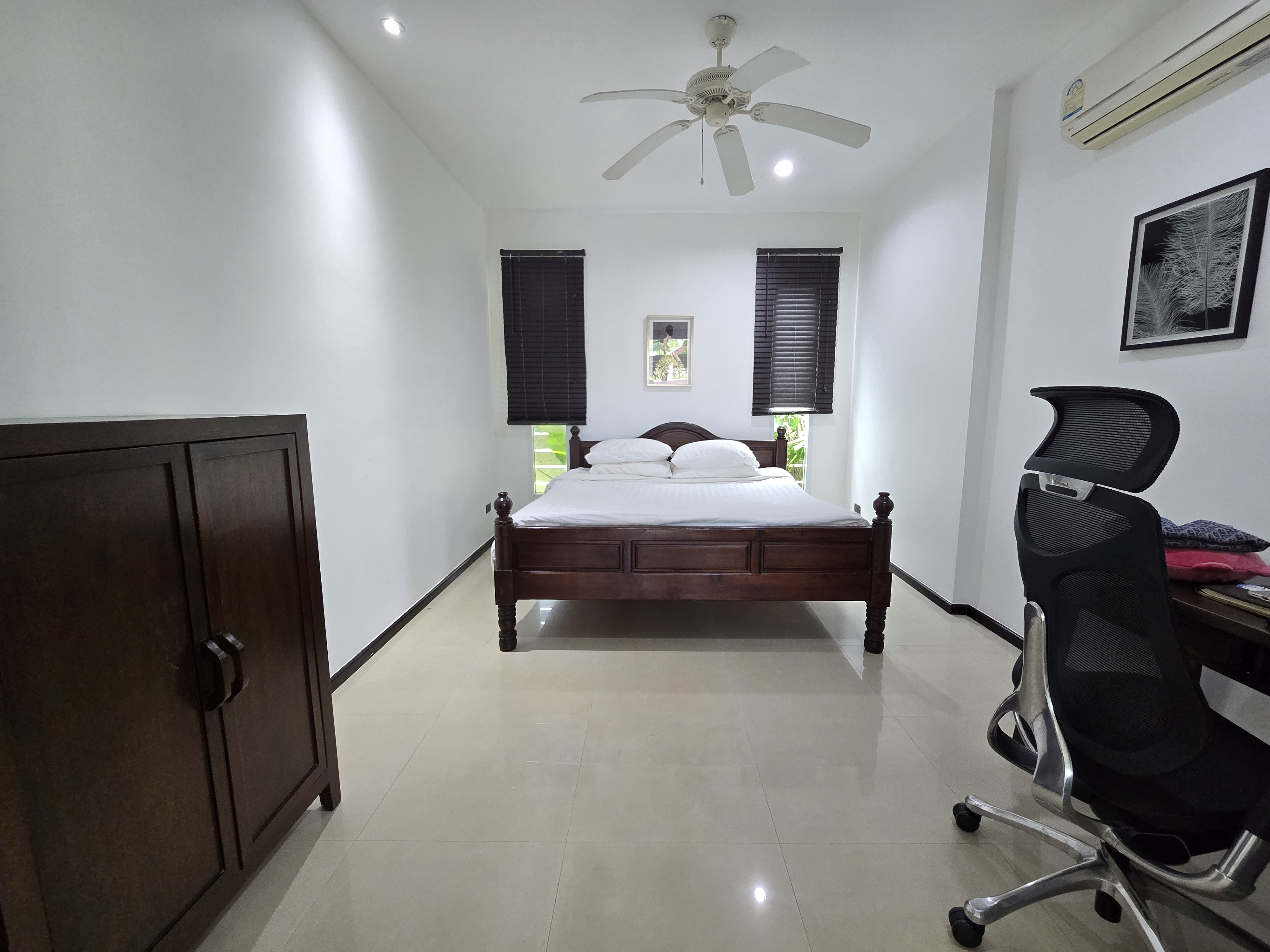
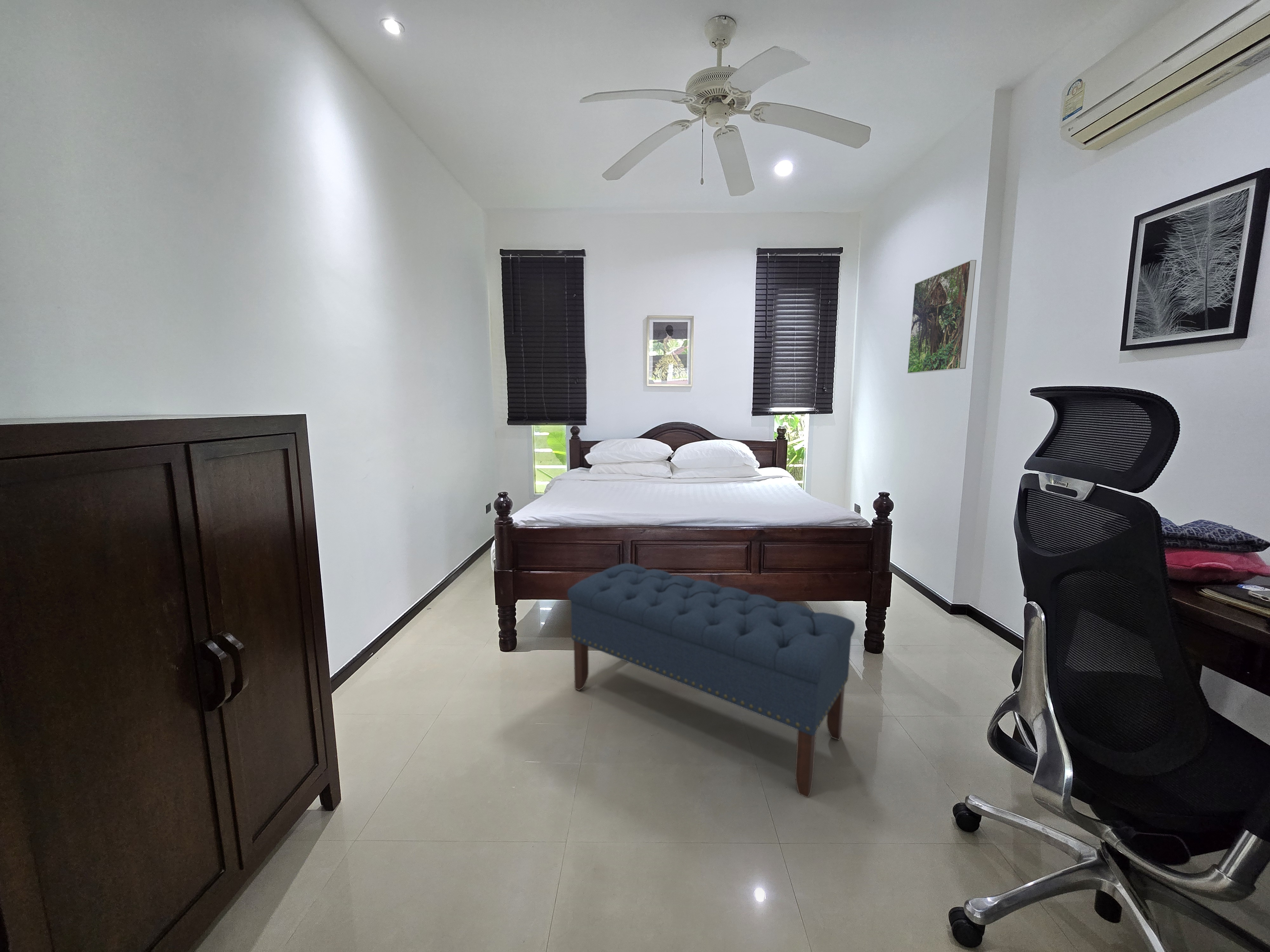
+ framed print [907,260,977,374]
+ bench [567,563,855,798]
